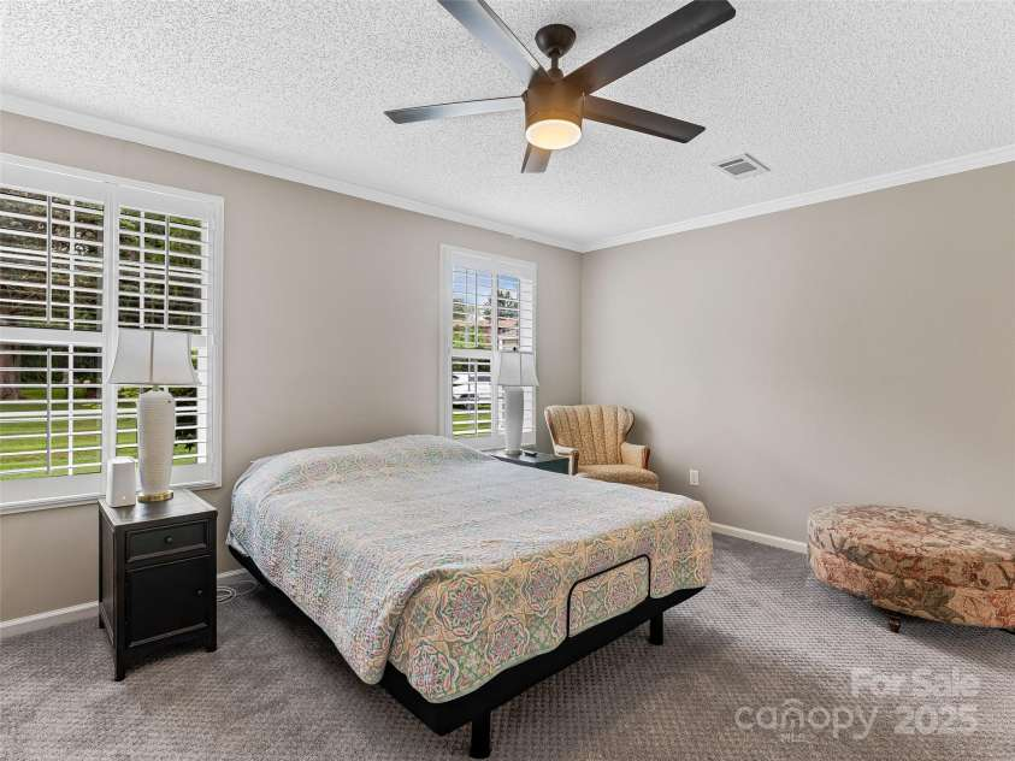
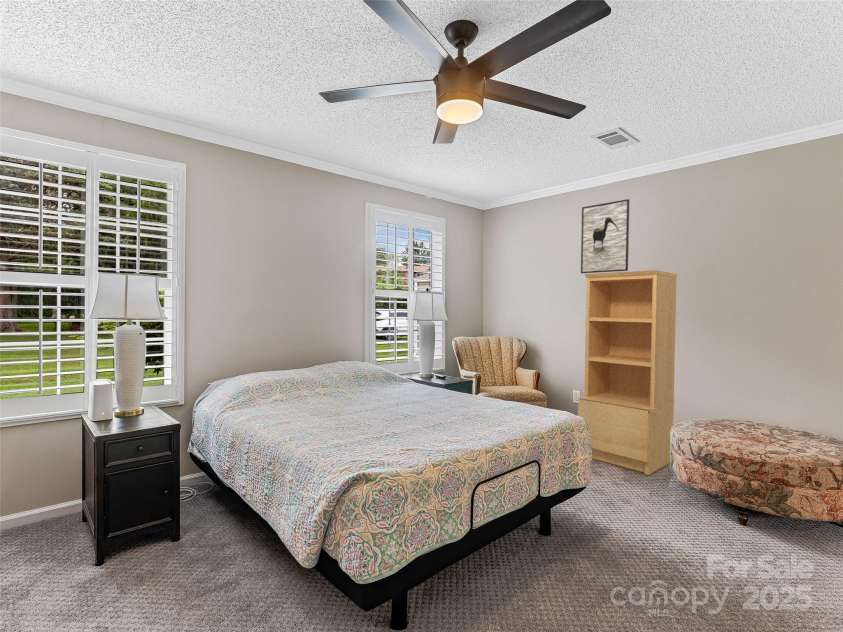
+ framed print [580,198,630,274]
+ bookcase [577,269,678,476]
